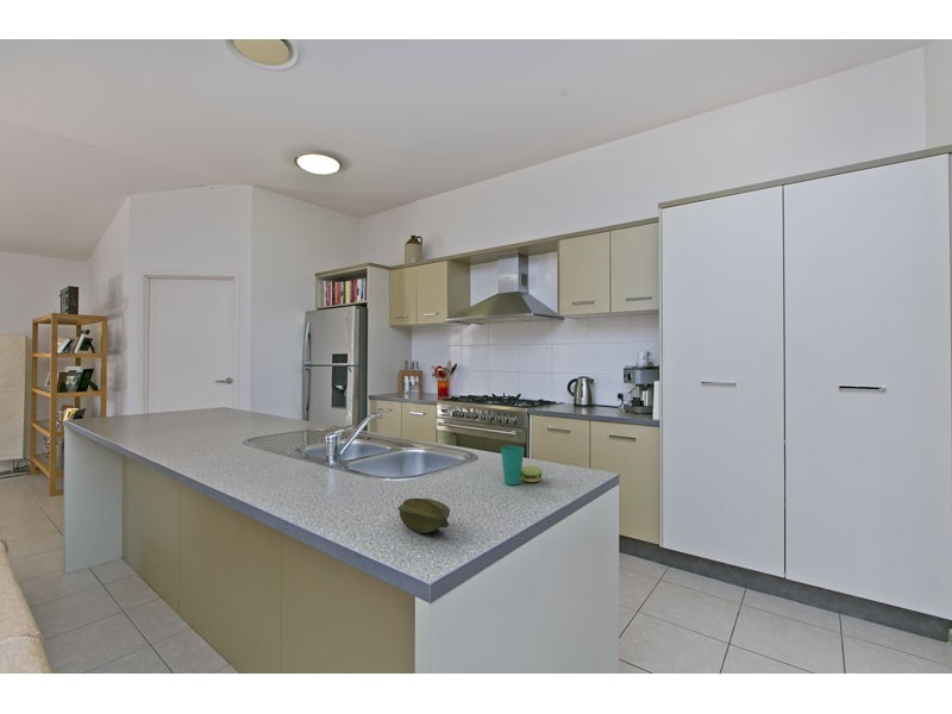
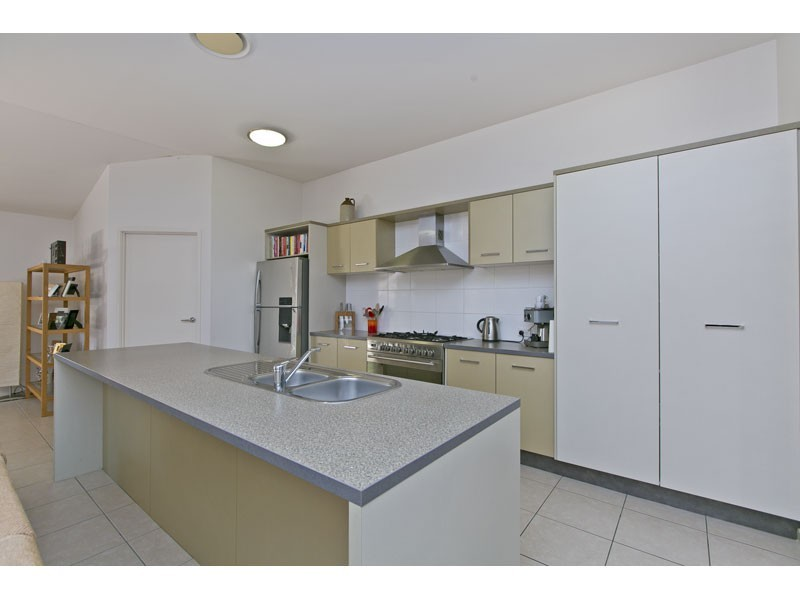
- cup [500,445,544,486]
- fruit [396,497,451,534]
